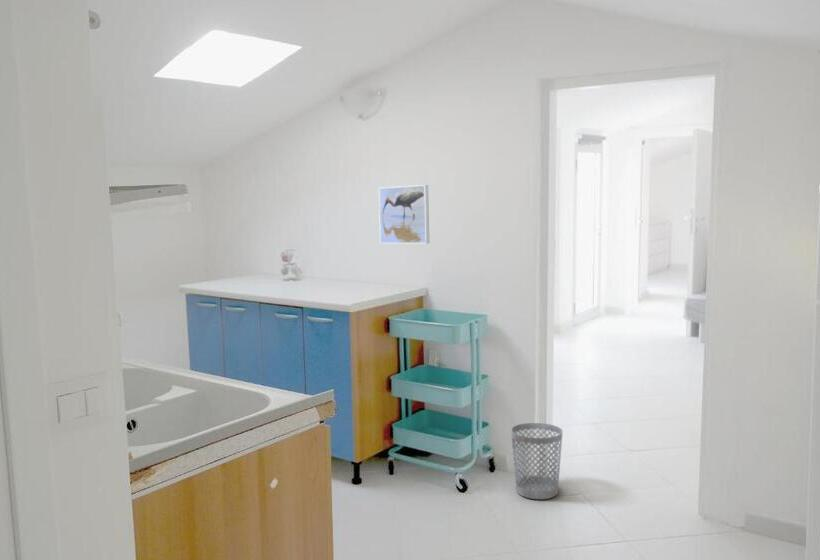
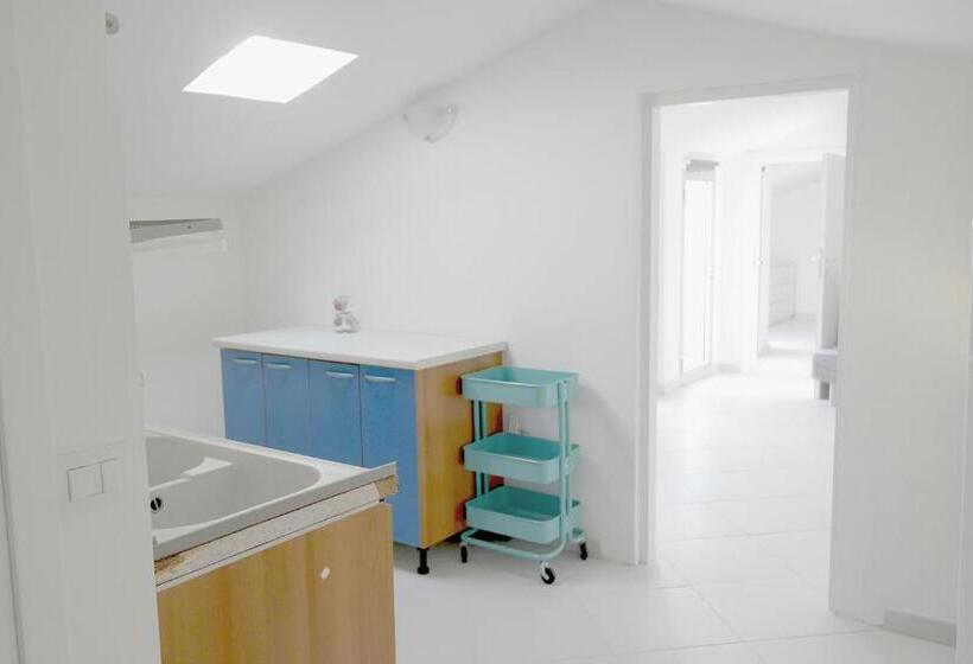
- wastebasket [510,422,564,500]
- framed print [378,184,430,245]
